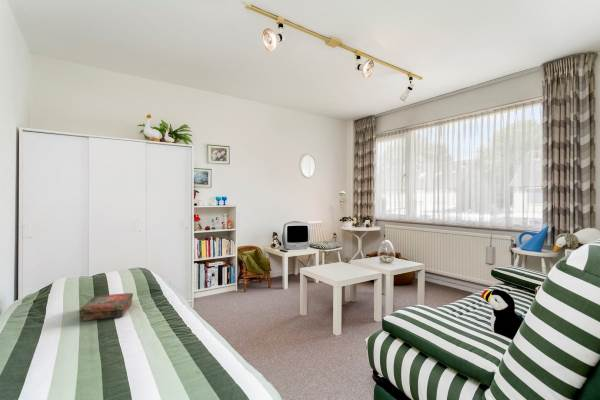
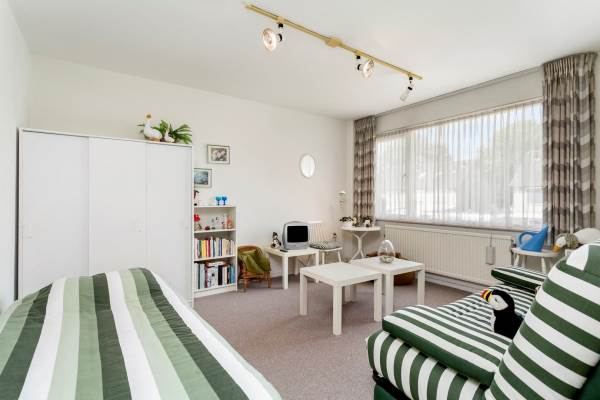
- book [79,292,134,322]
